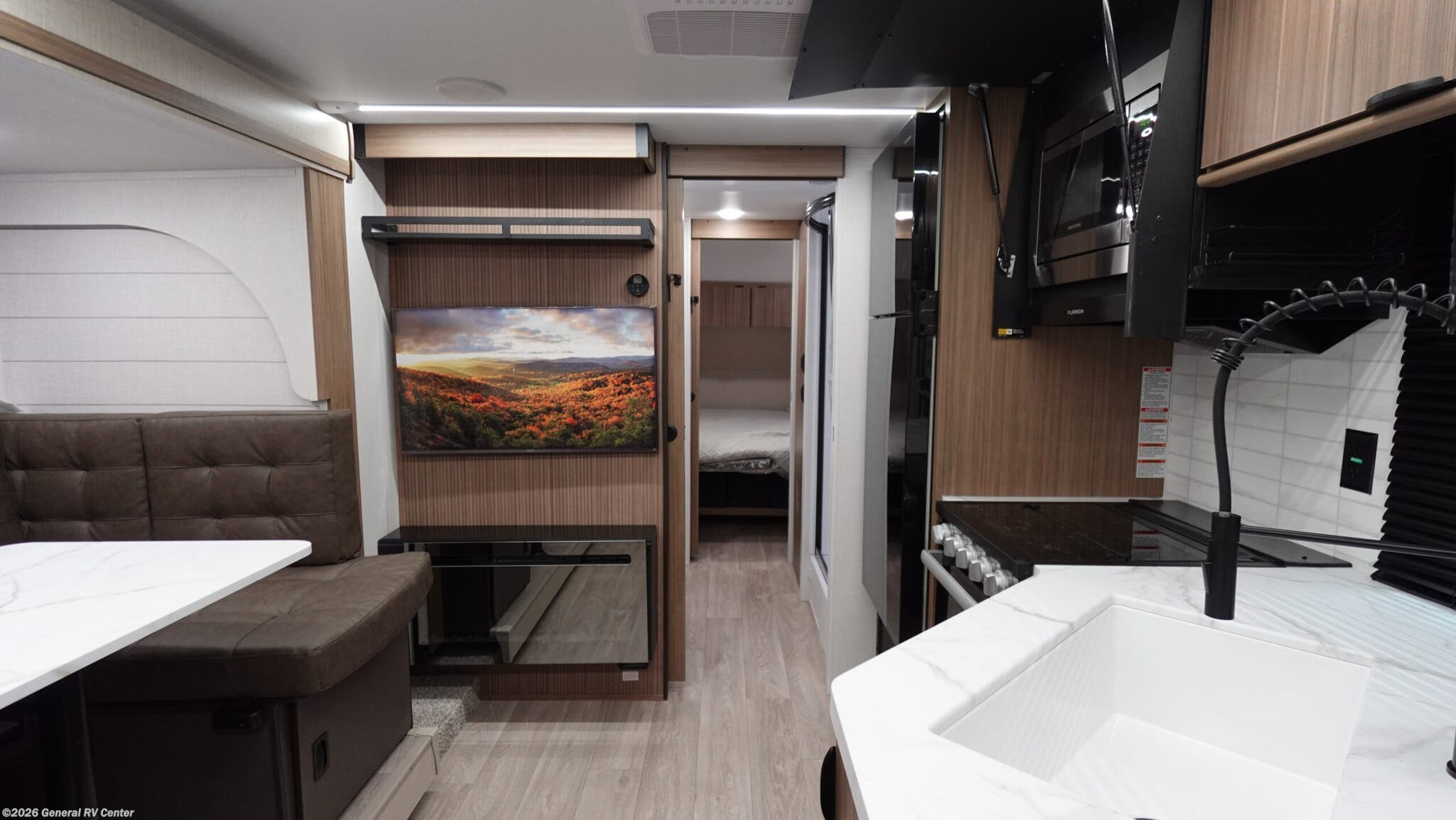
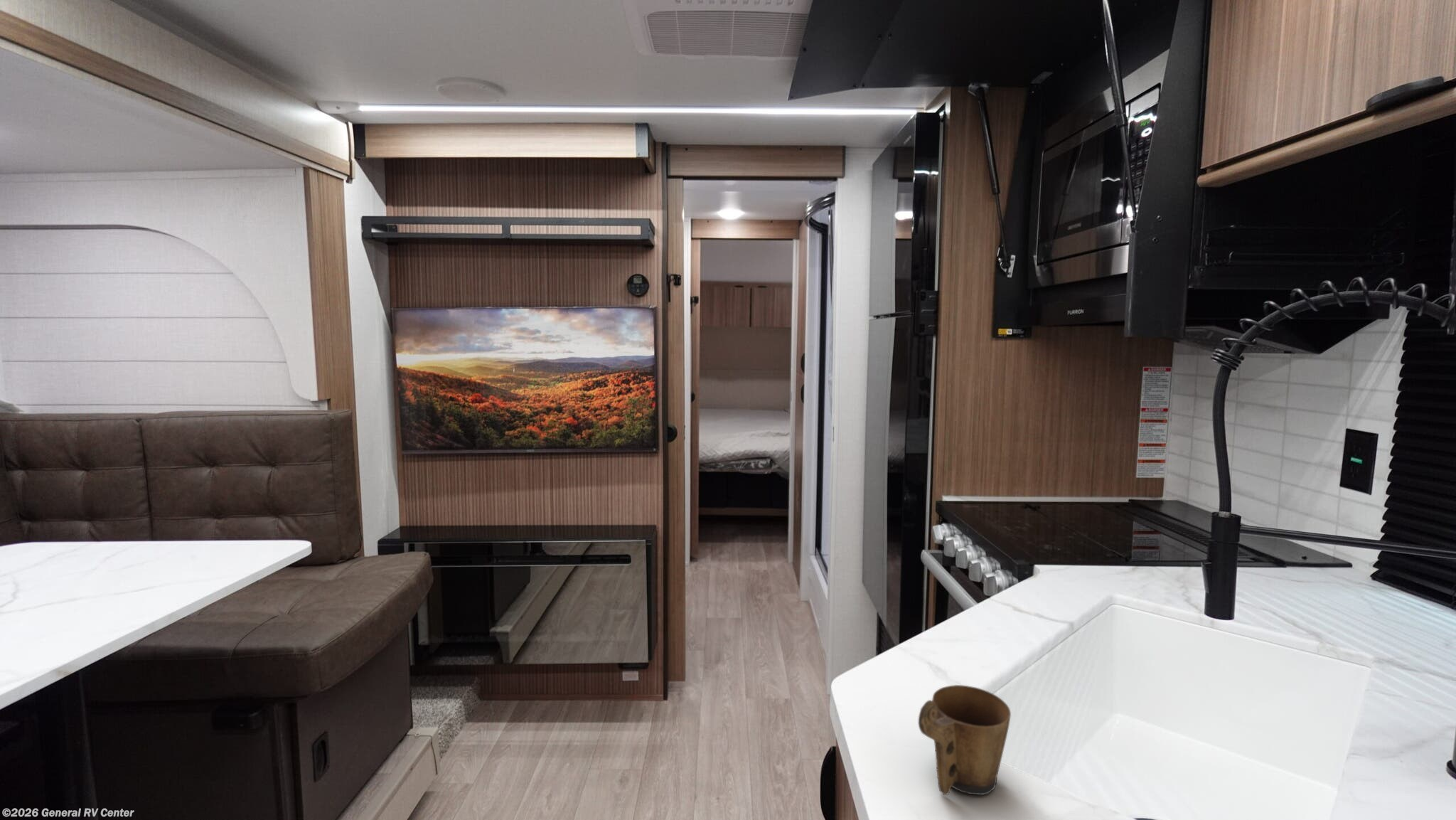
+ mug [918,684,1012,796]
